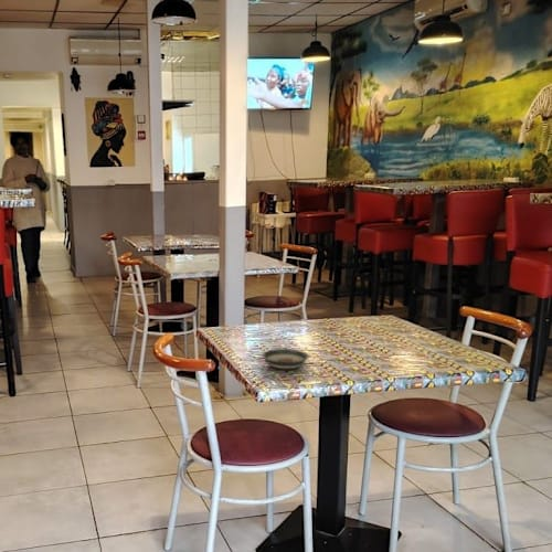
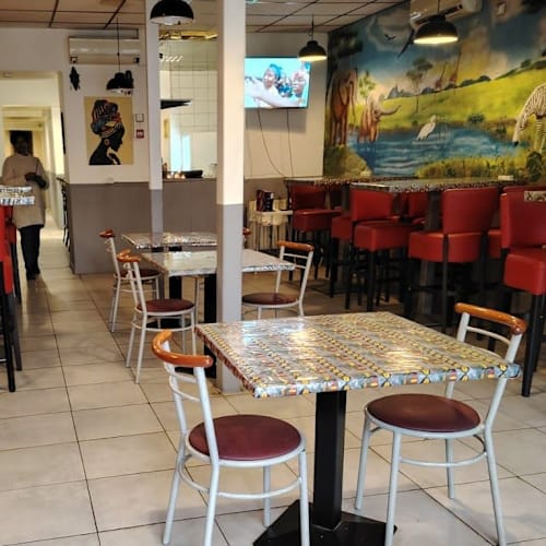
- saucer [261,348,310,370]
